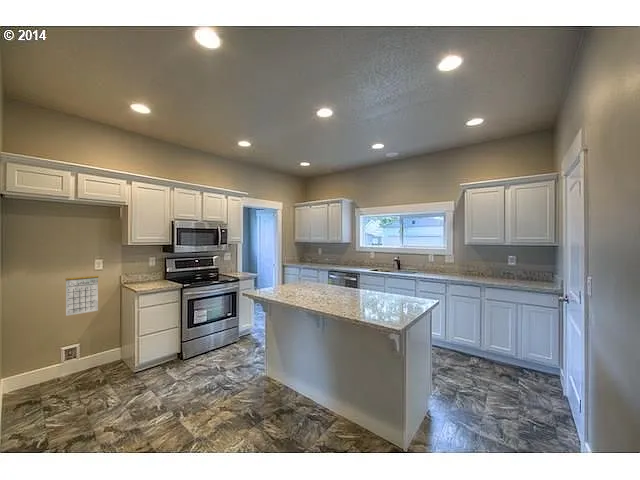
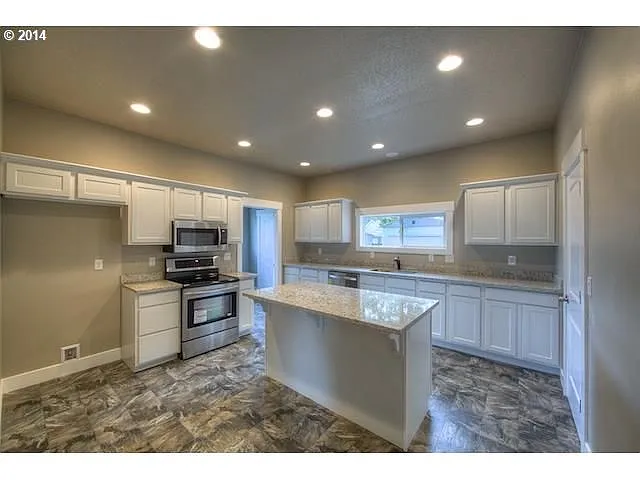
- calendar [65,268,100,317]
